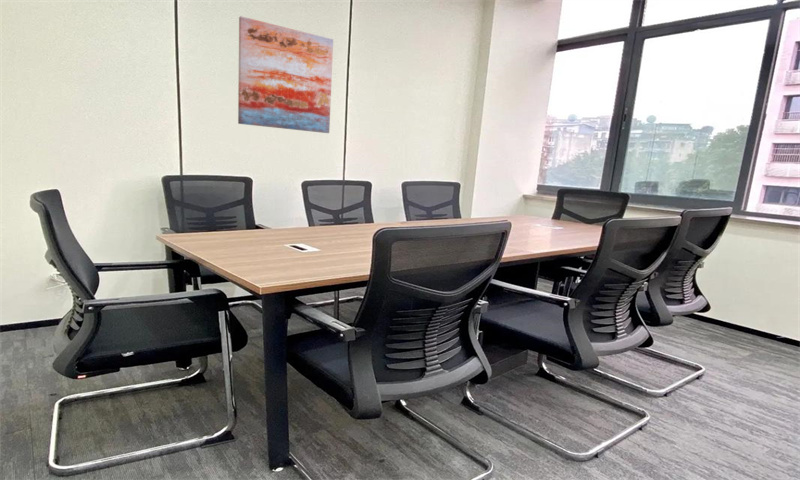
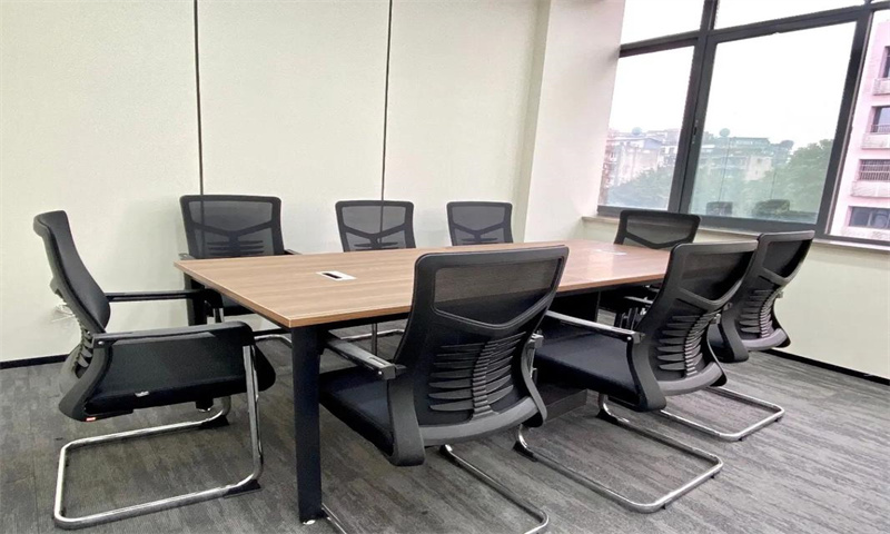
- wall art [237,15,334,134]
